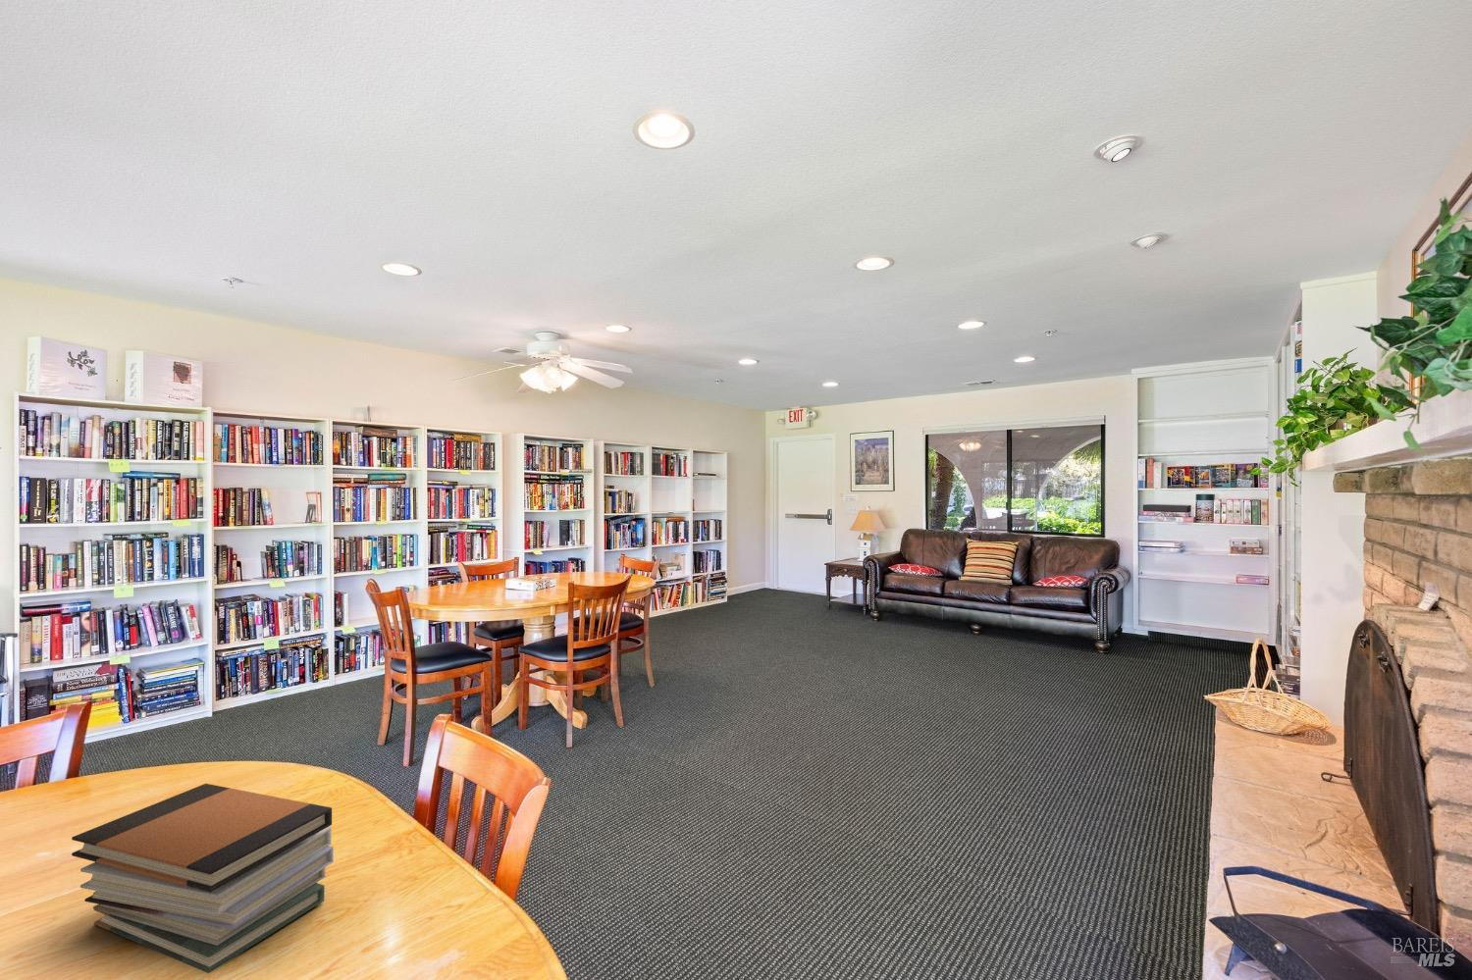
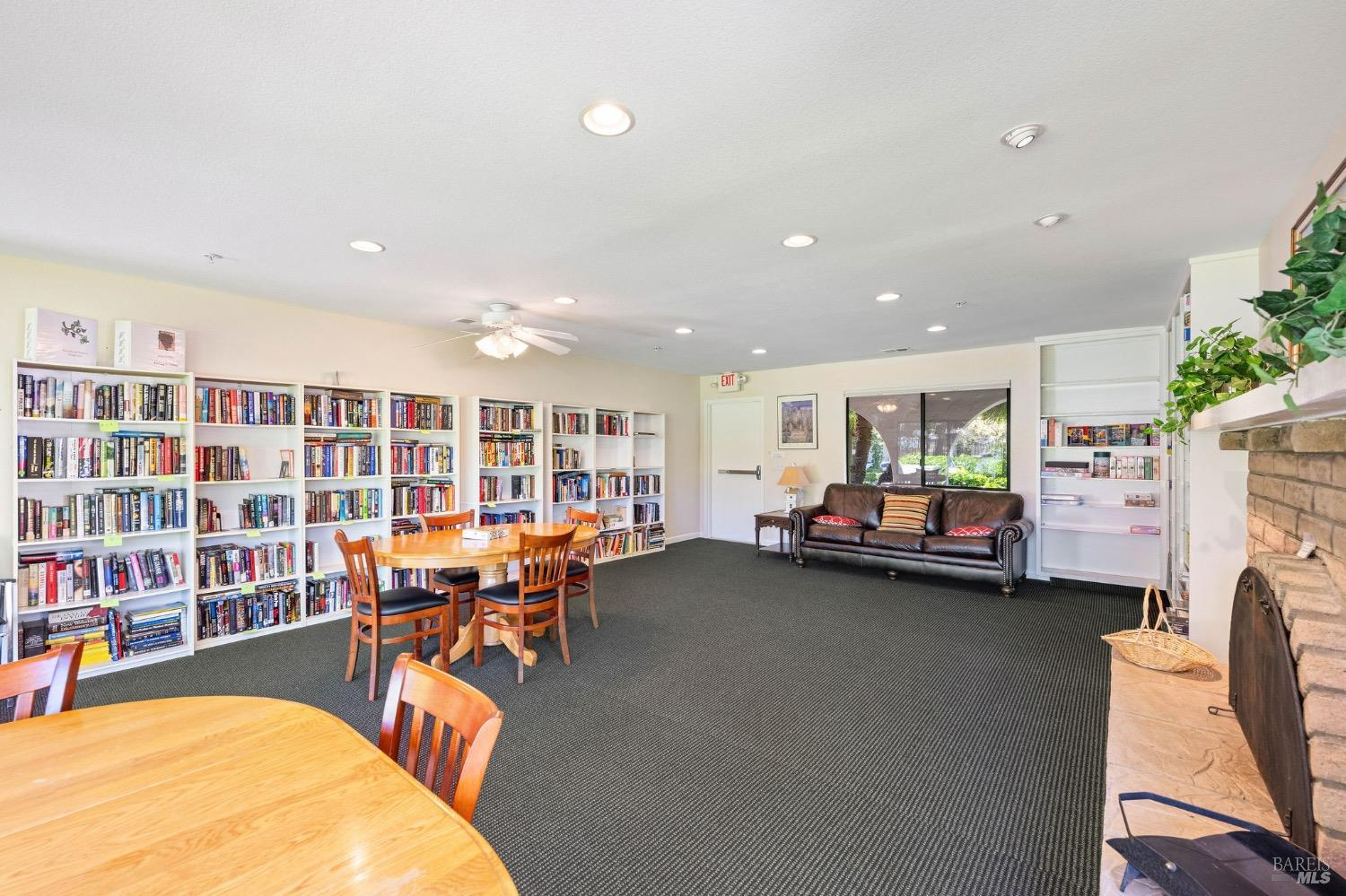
- book stack [71,783,335,975]
